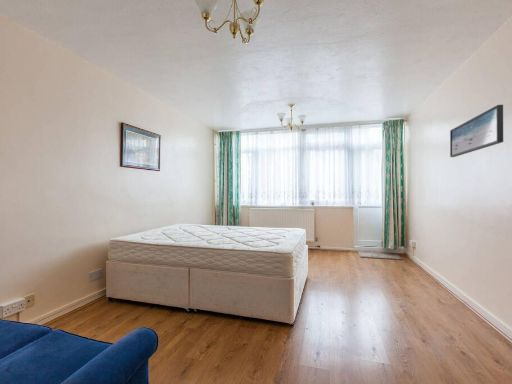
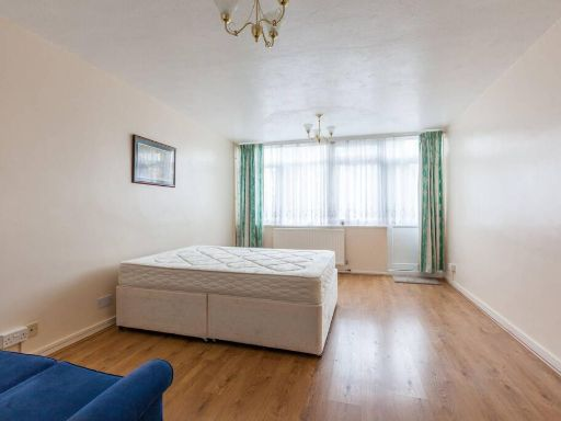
- wall art [449,104,504,158]
